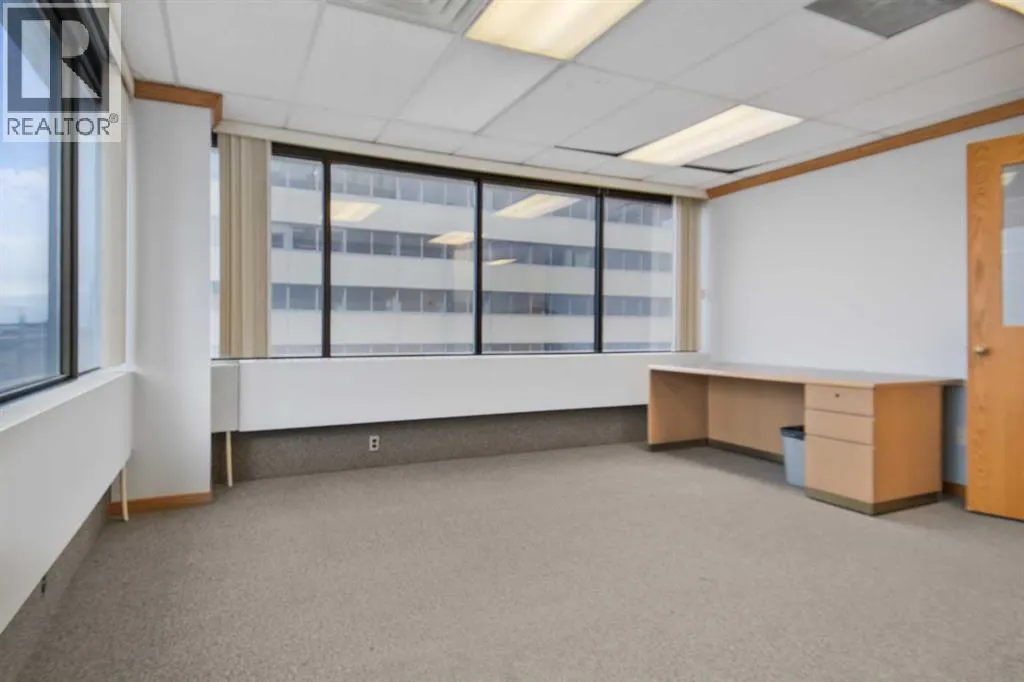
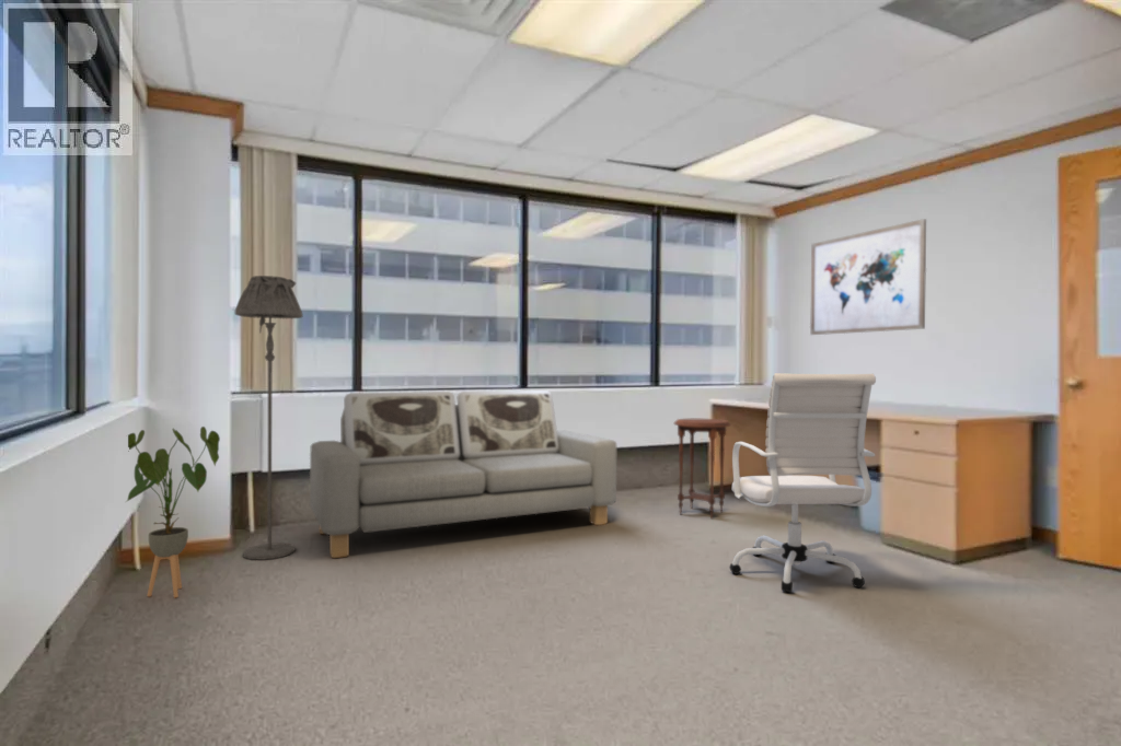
+ side table [672,418,732,520]
+ wall art [809,218,927,336]
+ house plant [125,426,221,598]
+ office chair [728,372,877,593]
+ floor lamp [234,275,304,561]
+ sofa [309,389,617,559]
